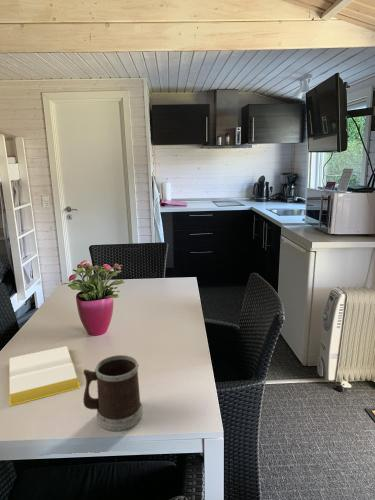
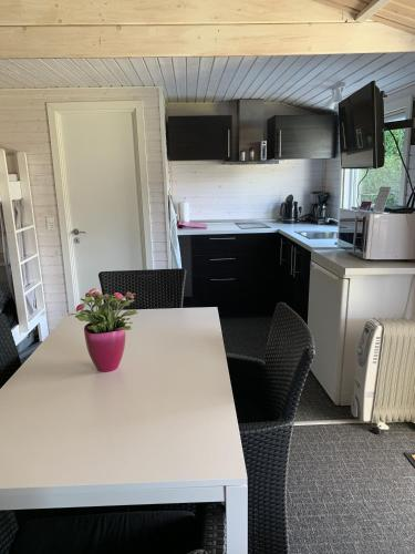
- mug [82,354,144,432]
- notepad [8,345,81,407]
